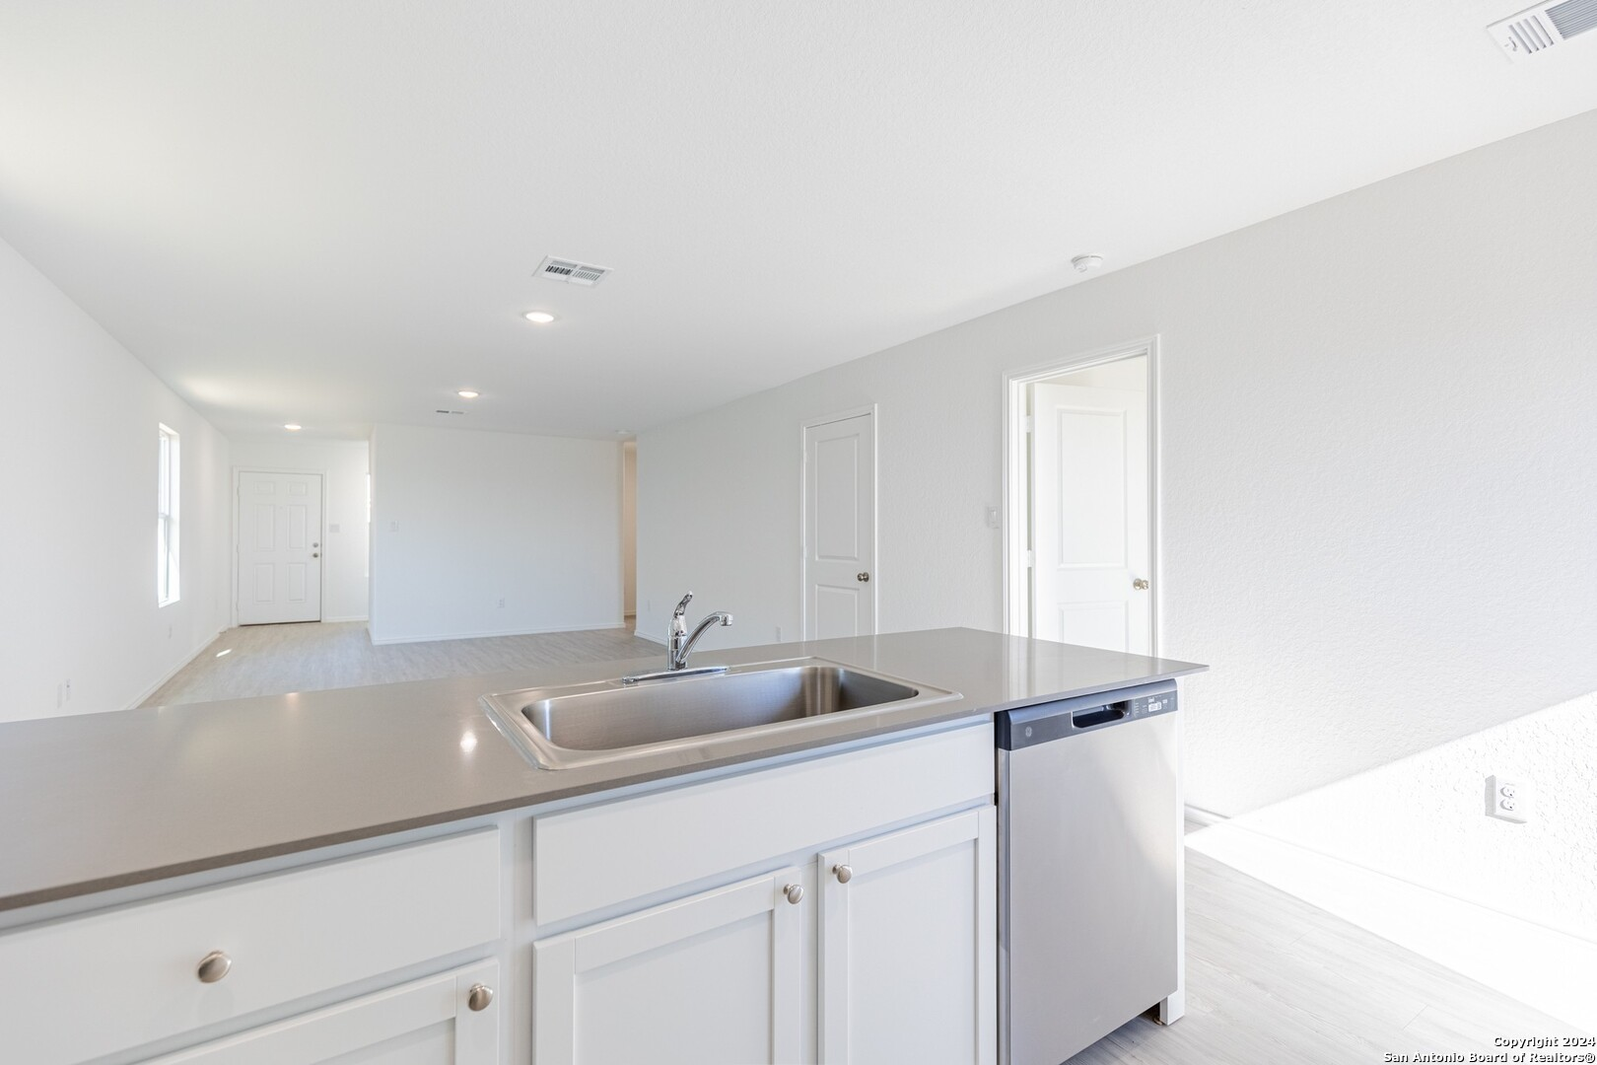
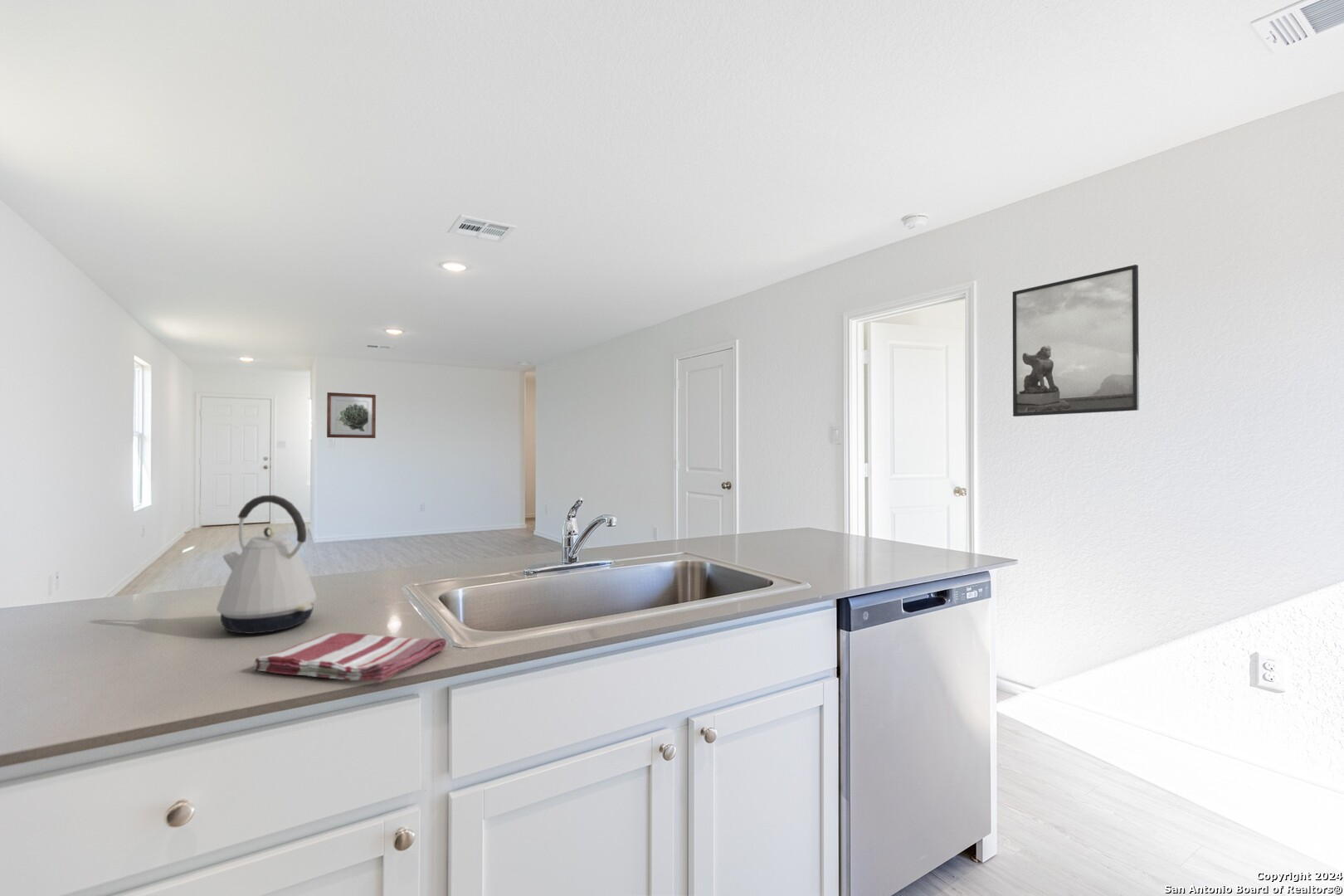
+ dish towel [253,632,447,684]
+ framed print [1012,264,1140,417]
+ wall art [326,392,377,439]
+ kettle [216,494,317,635]
